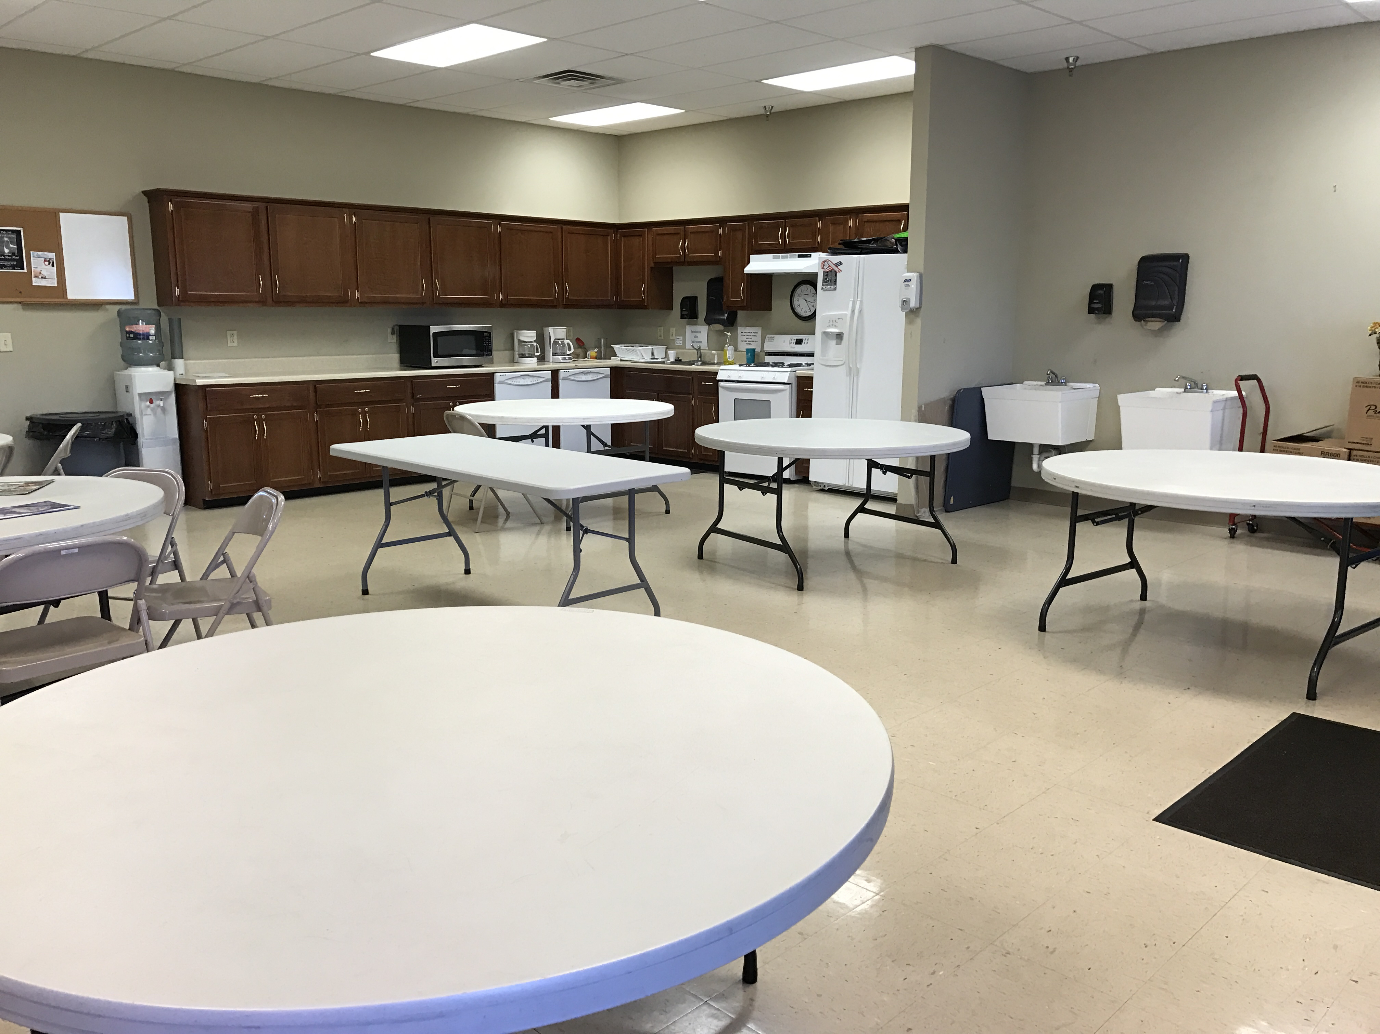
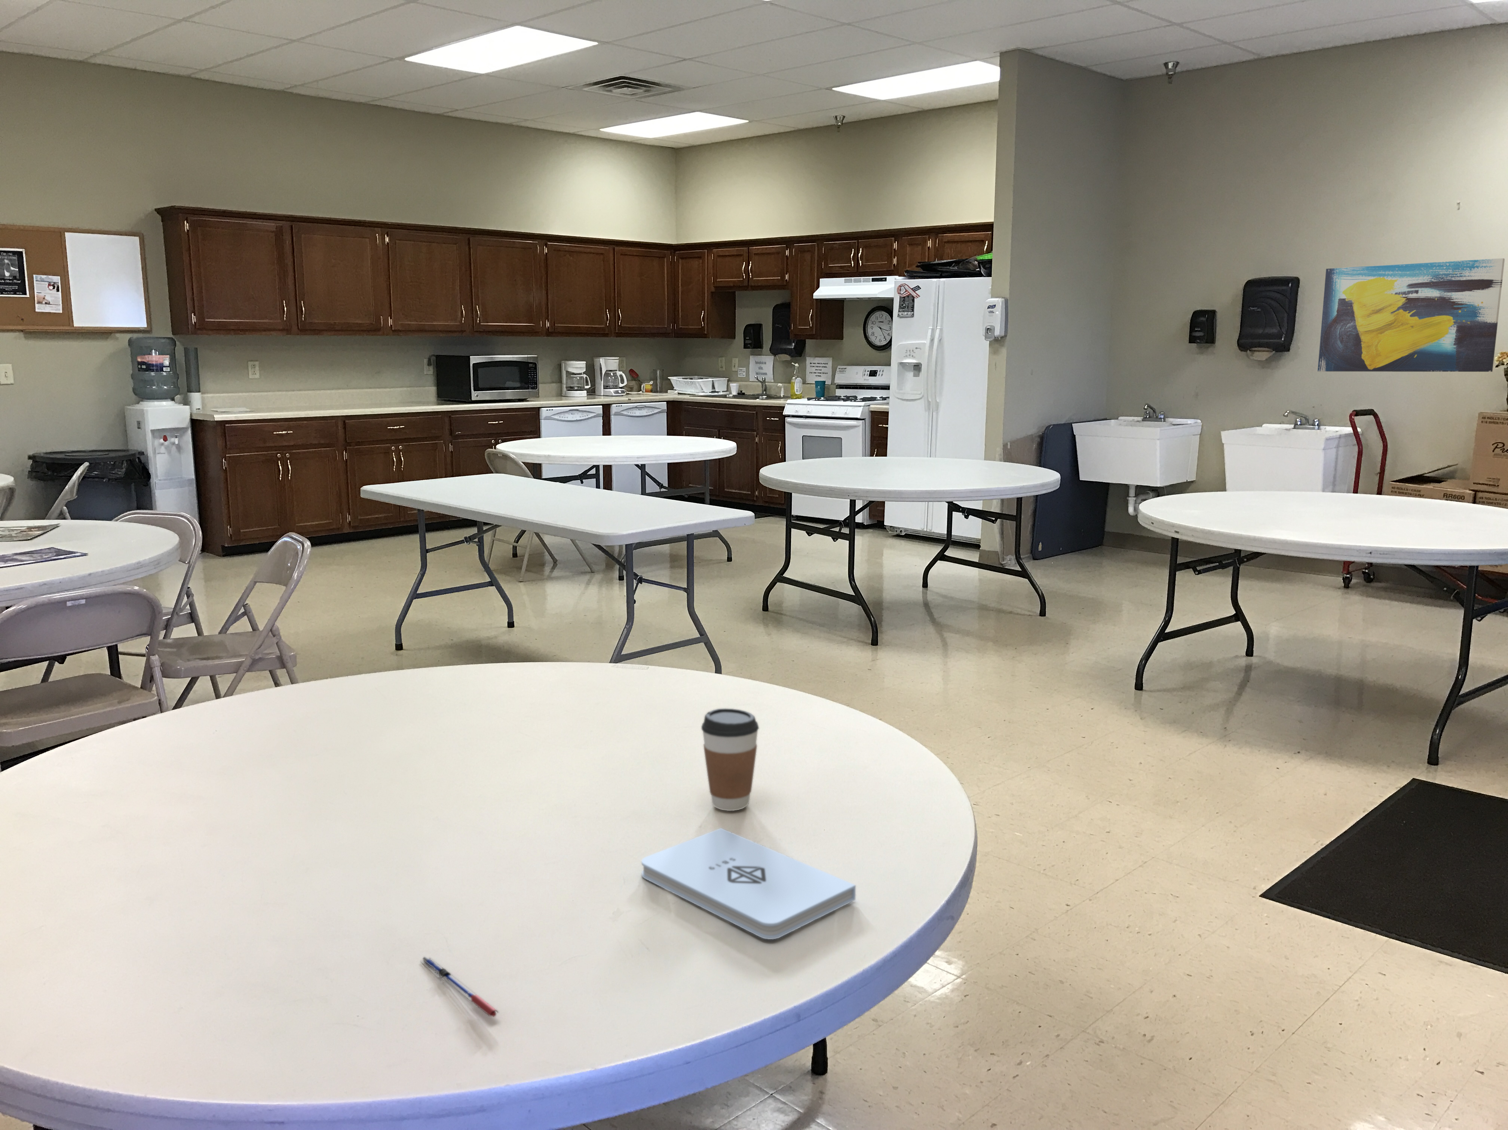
+ wall art [1317,258,1504,373]
+ pen [419,957,499,1017]
+ coffee cup [701,707,759,811]
+ notepad [641,827,856,940]
